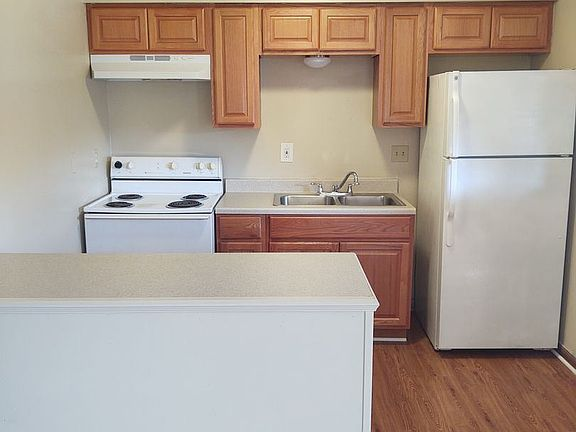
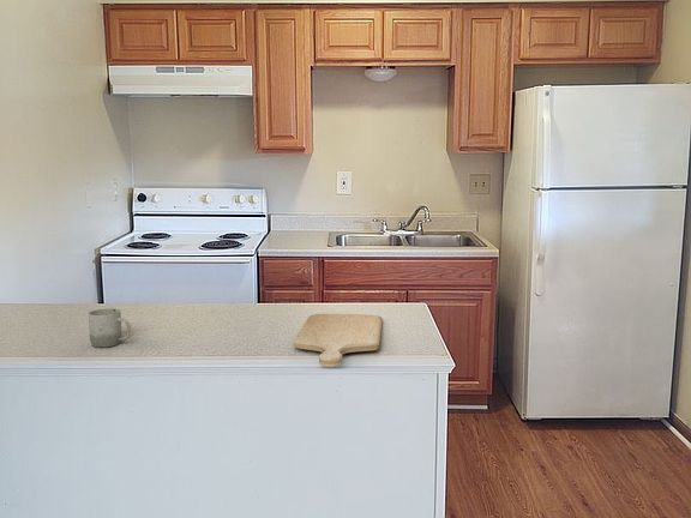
+ cup [88,307,132,348]
+ chopping board [293,313,384,368]
